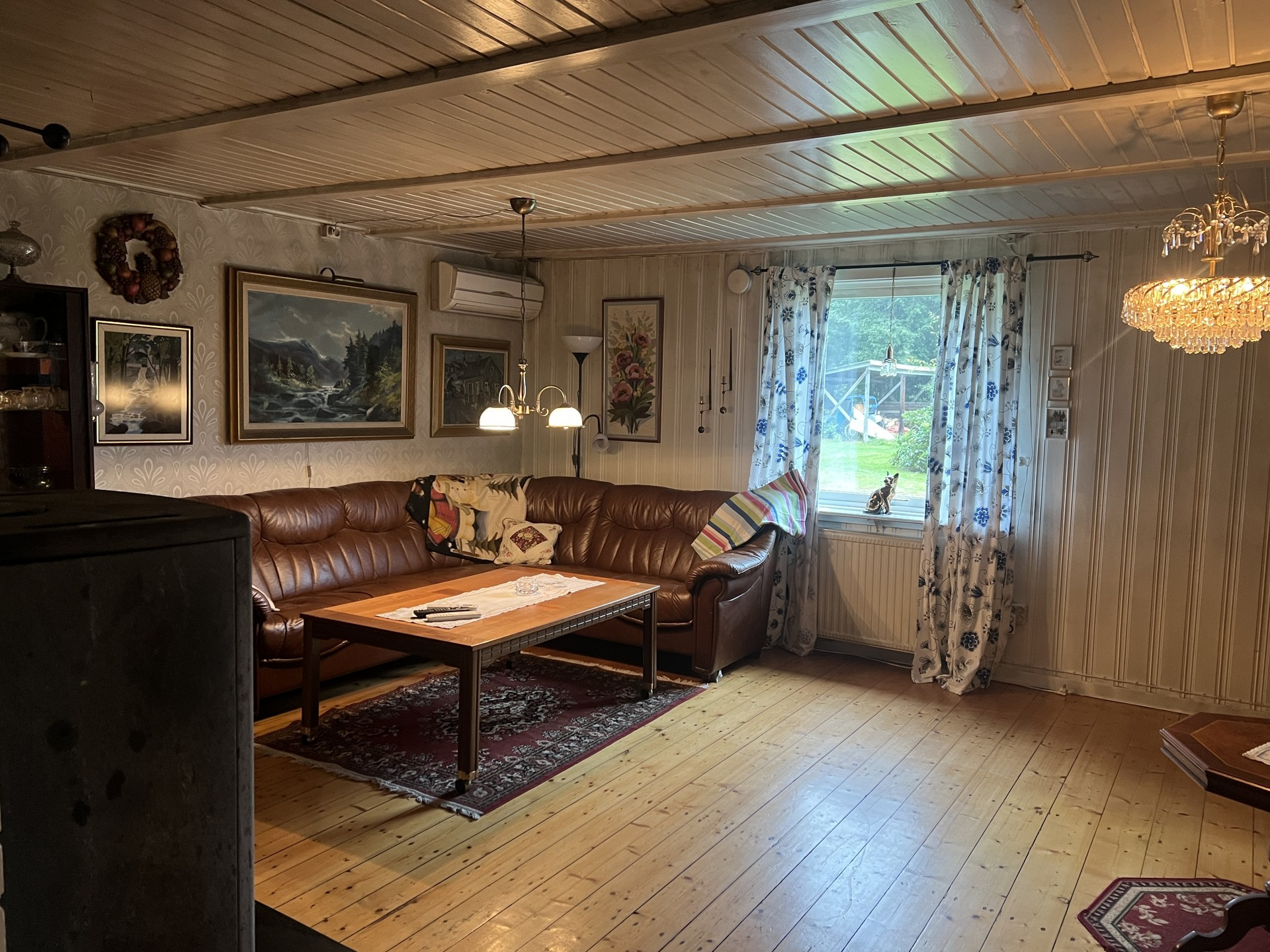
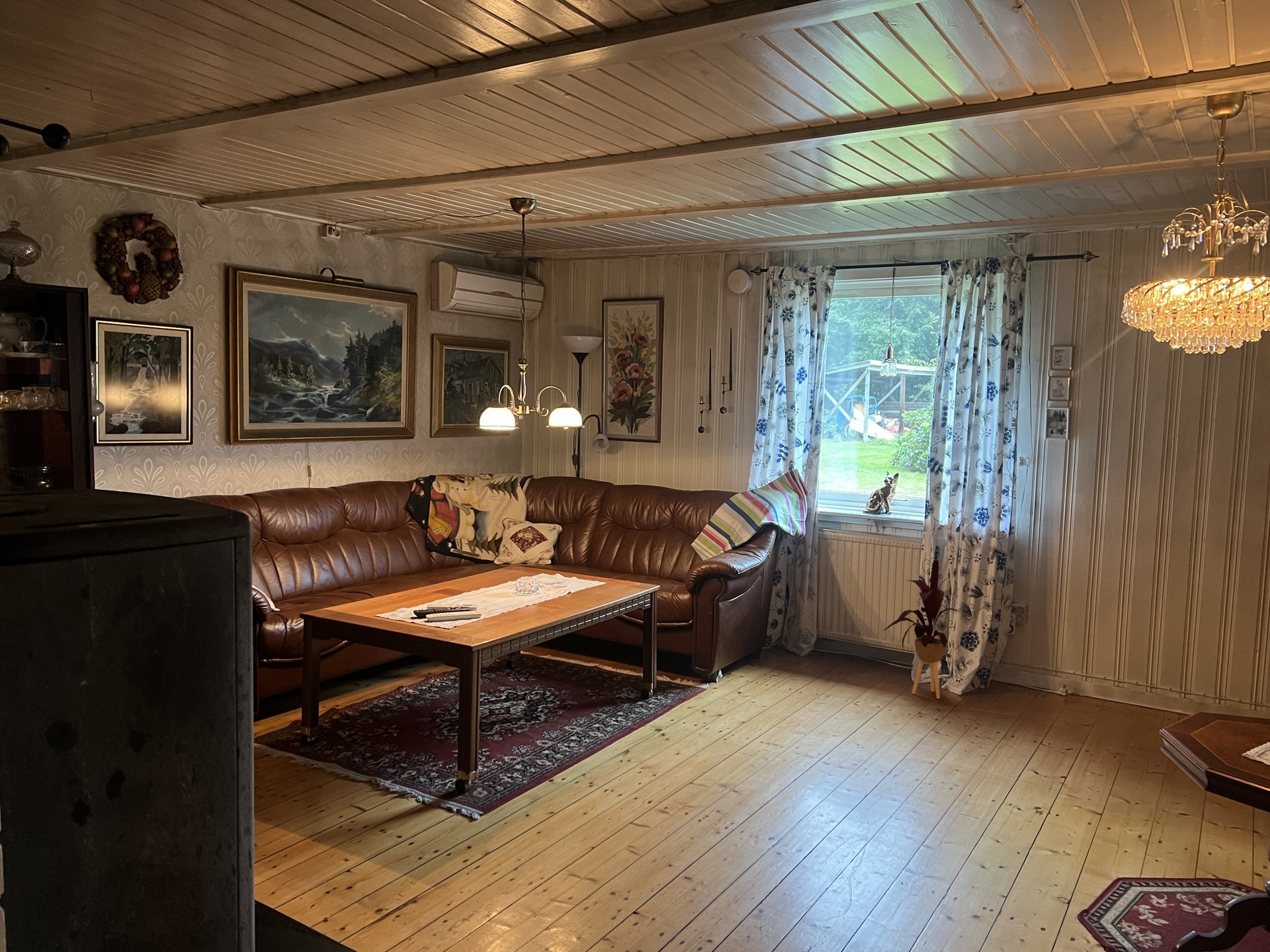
+ house plant [882,559,959,699]
